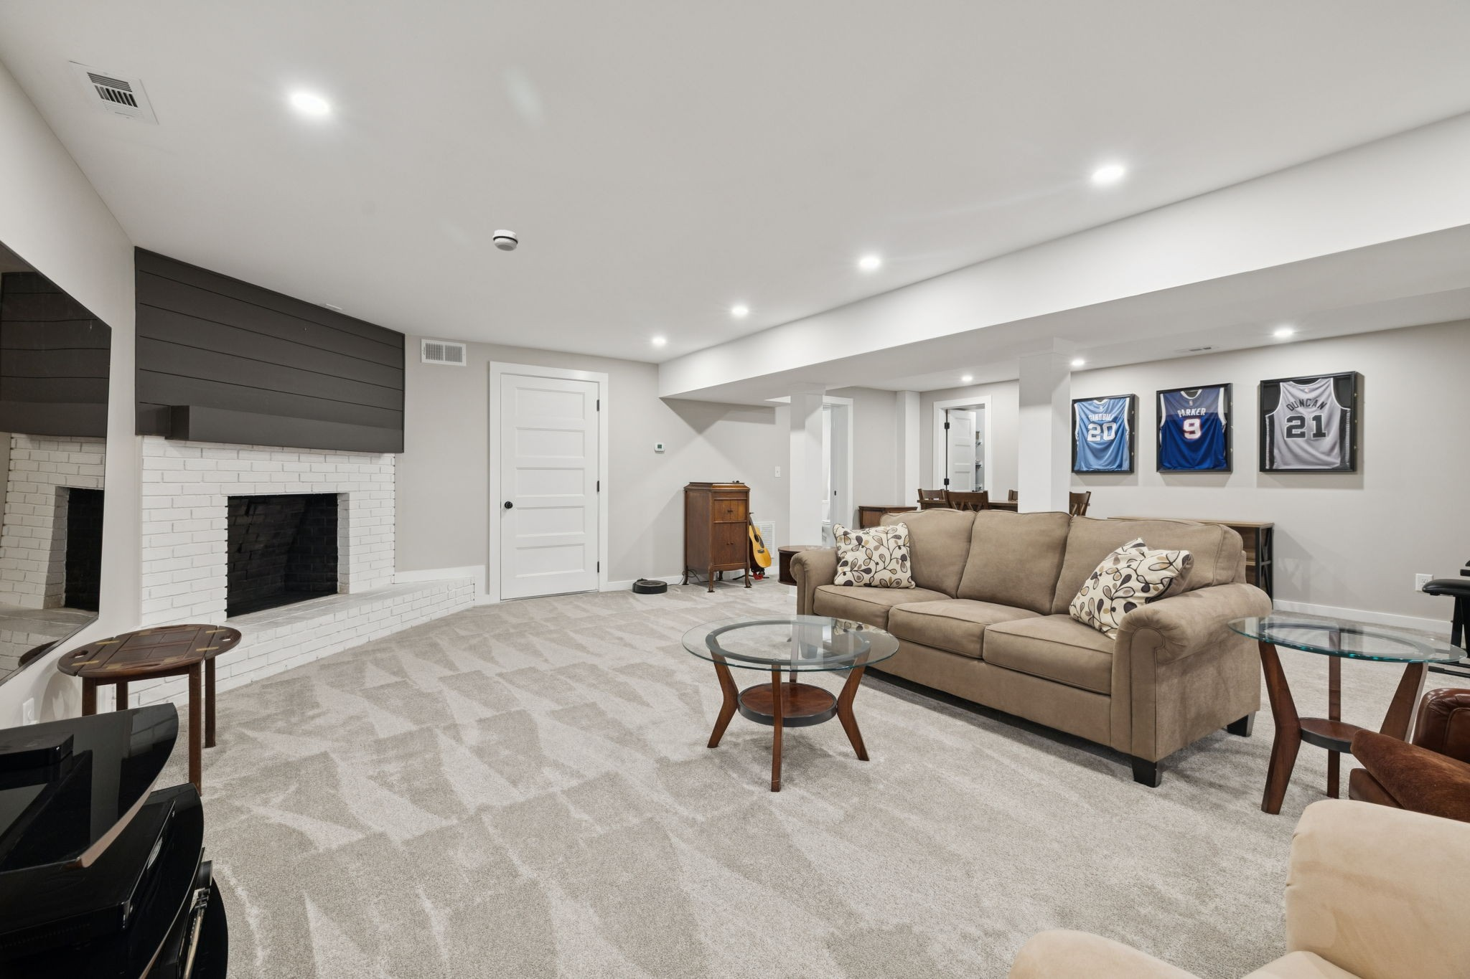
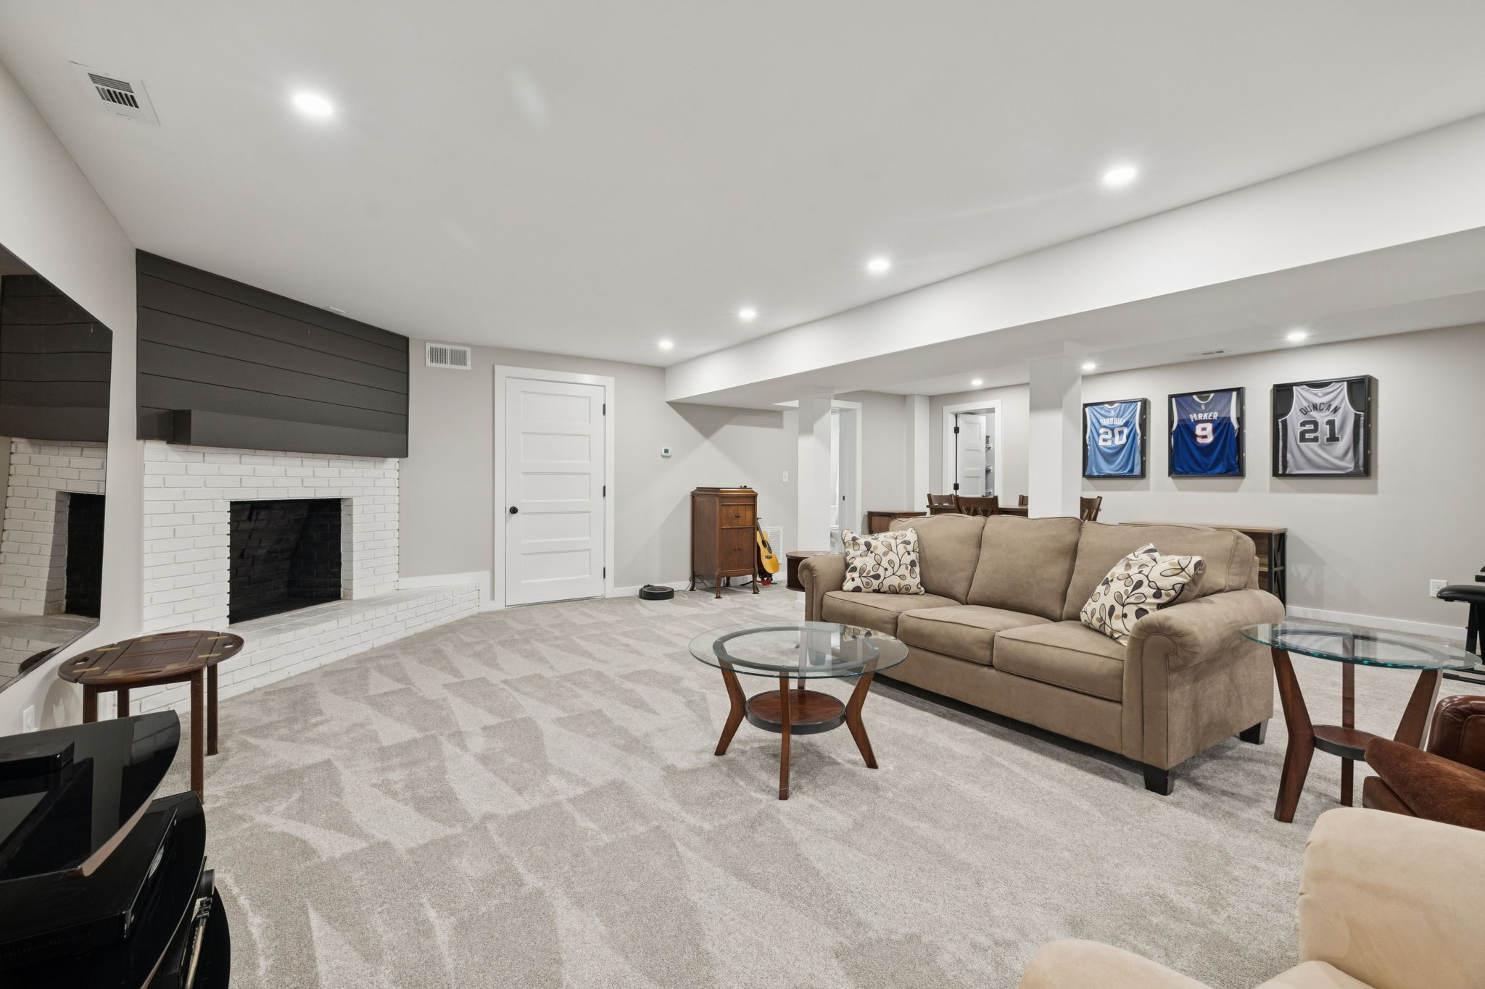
- smoke detector [493,228,519,251]
